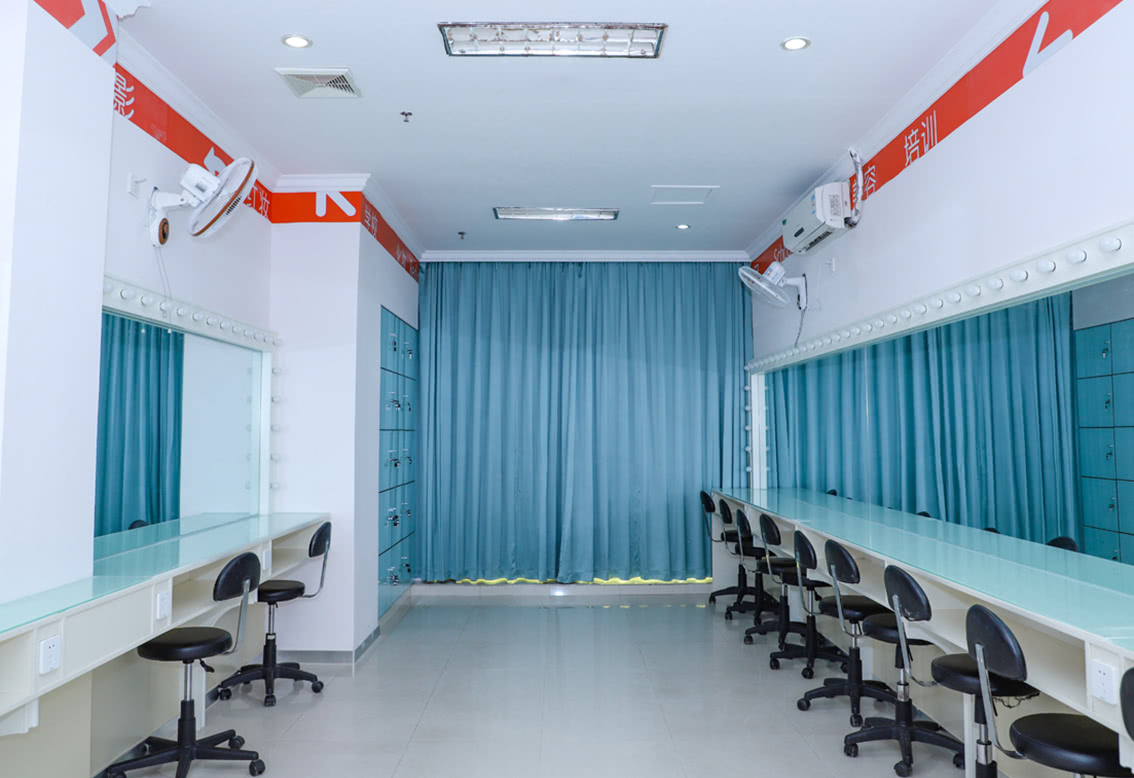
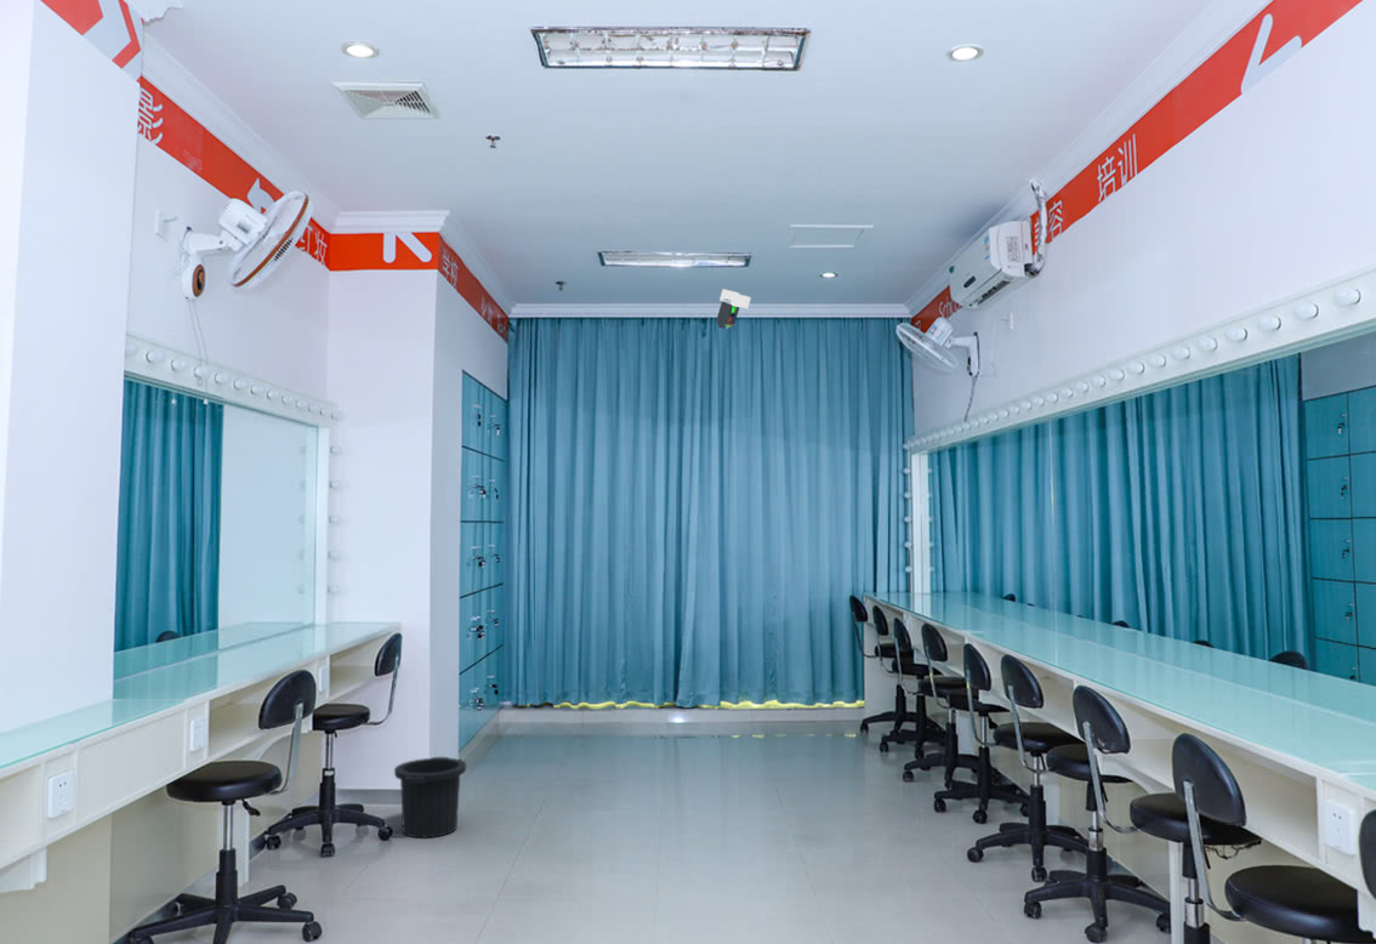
+ trash can [393,756,467,840]
+ security camera [716,288,752,330]
